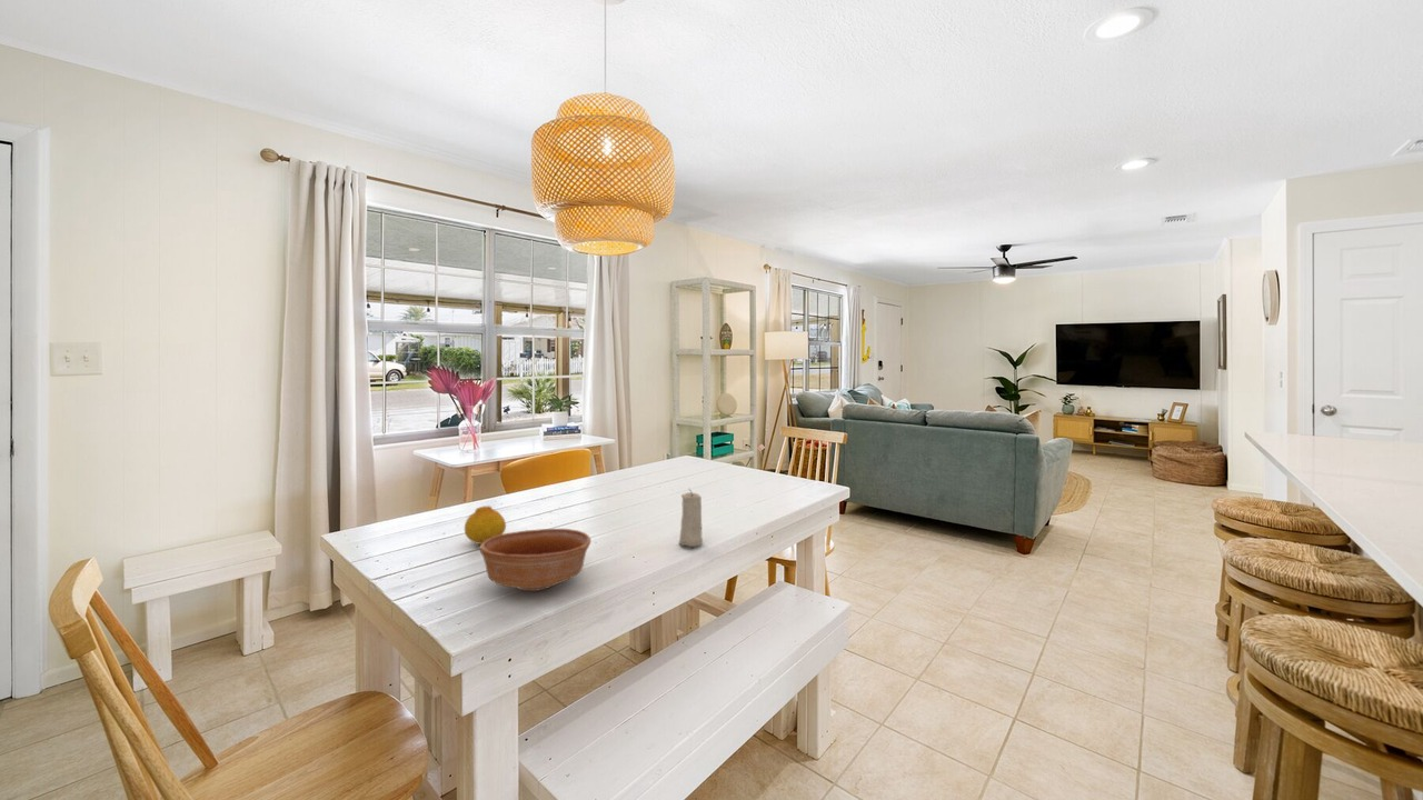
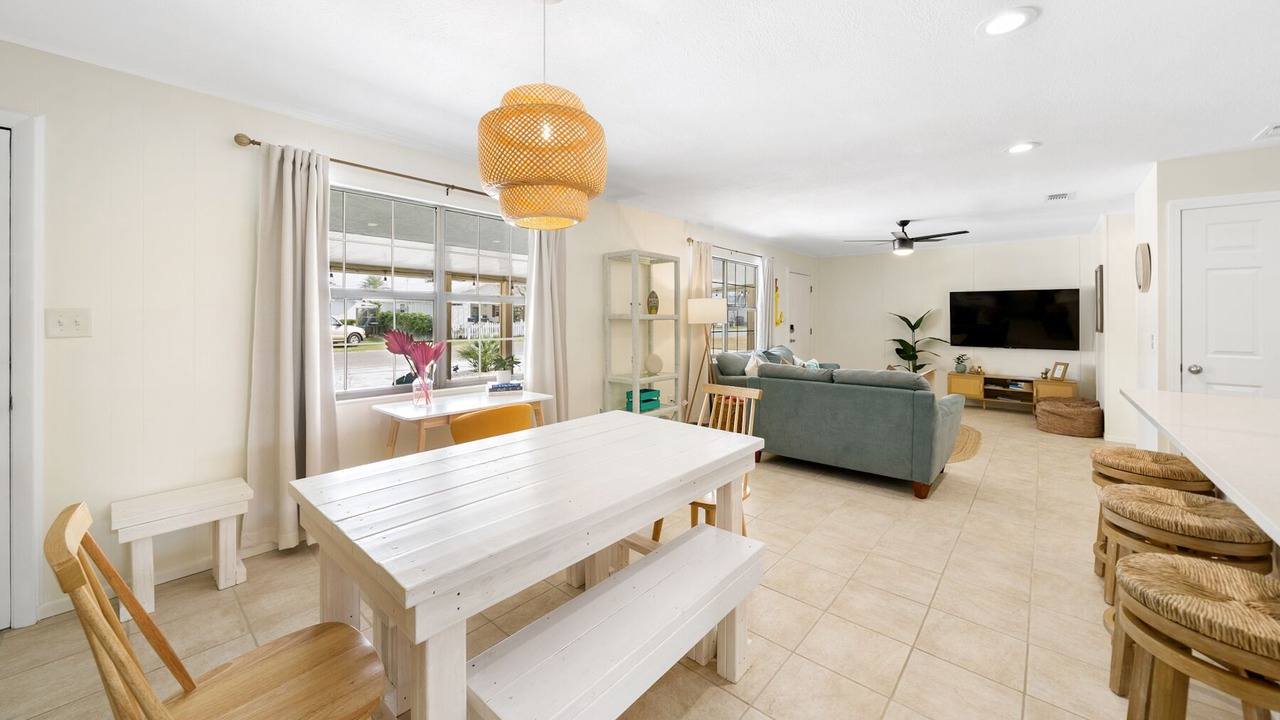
- candle [678,488,704,548]
- fruit [464,504,507,546]
- bowl [479,528,593,592]
